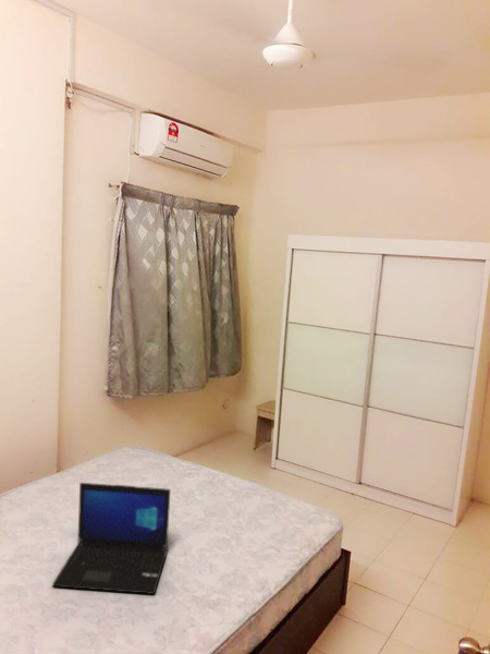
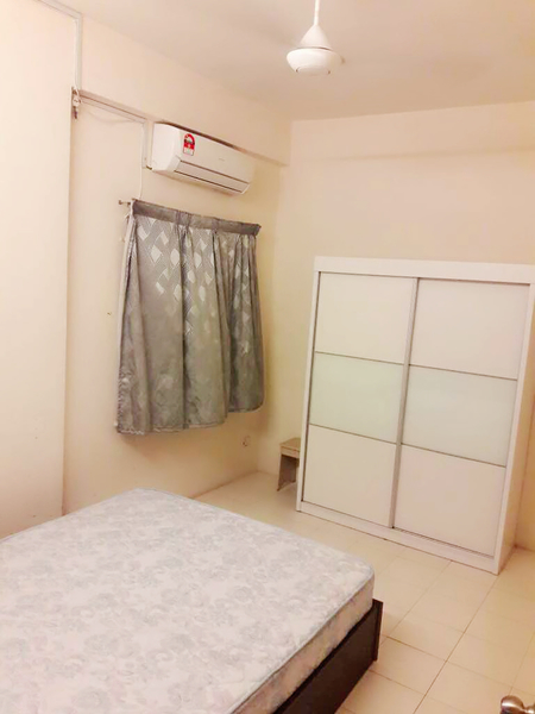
- laptop [51,482,171,595]
